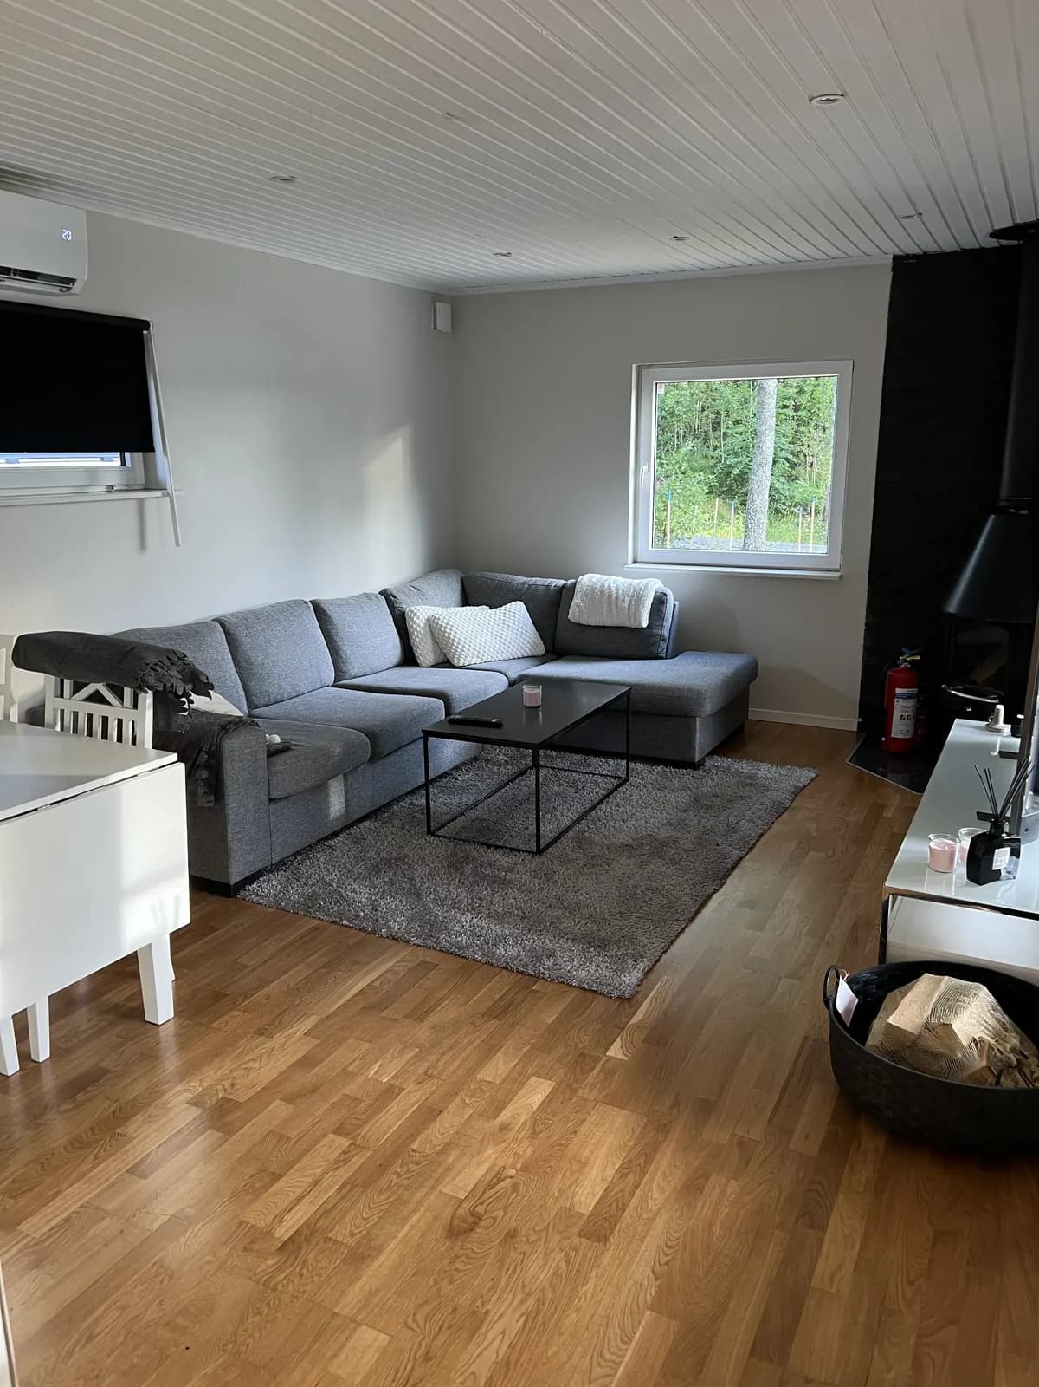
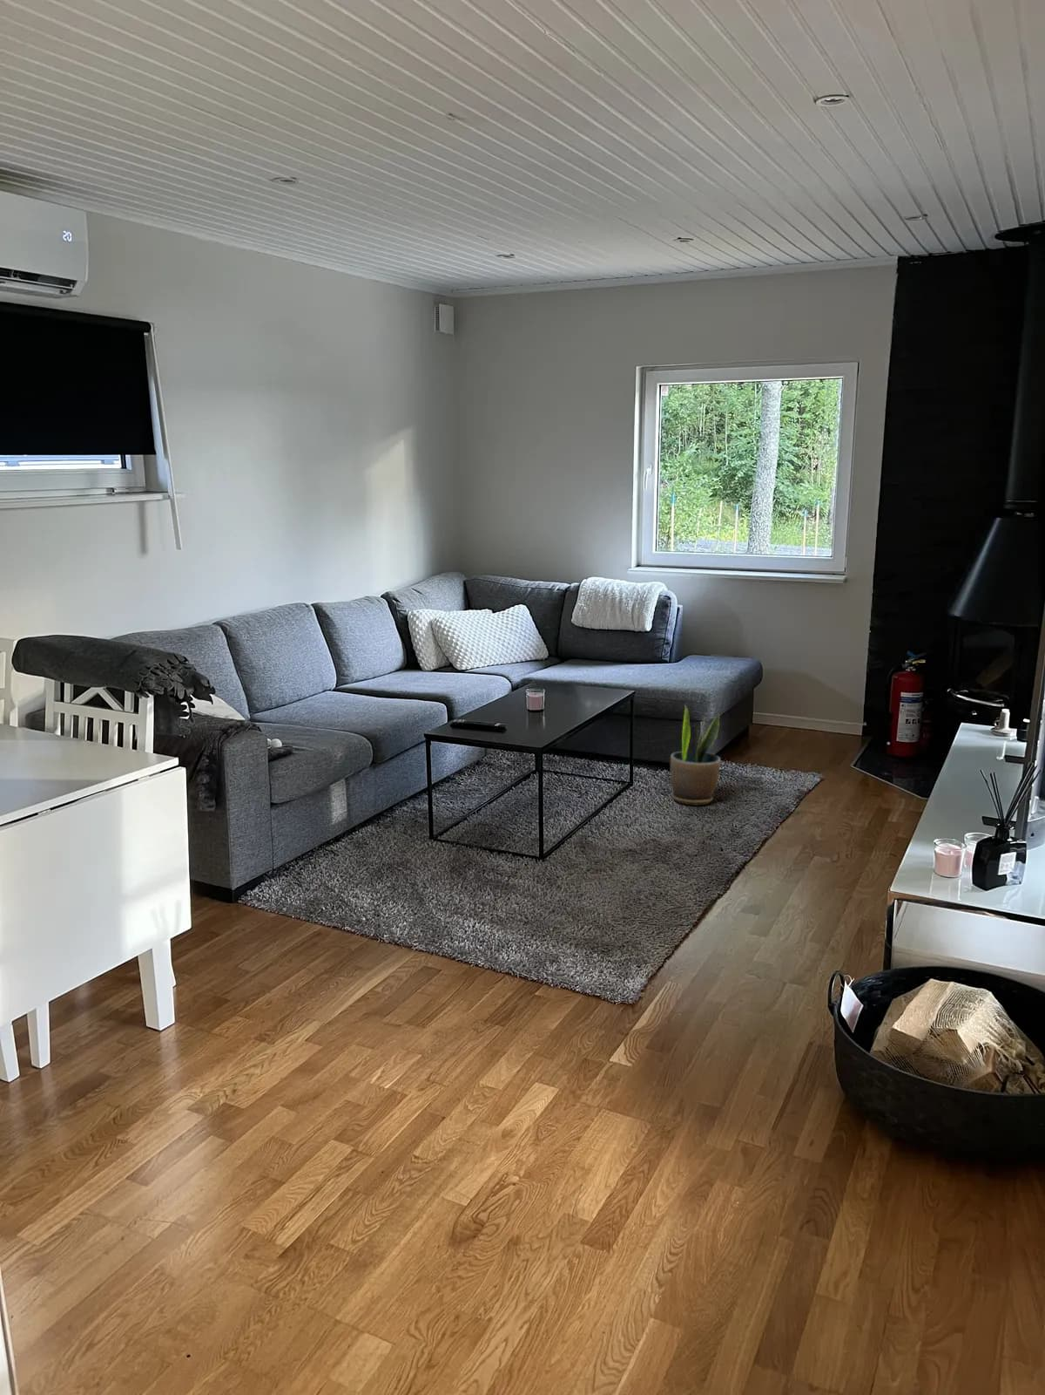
+ potted plant [670,704,721,806]
